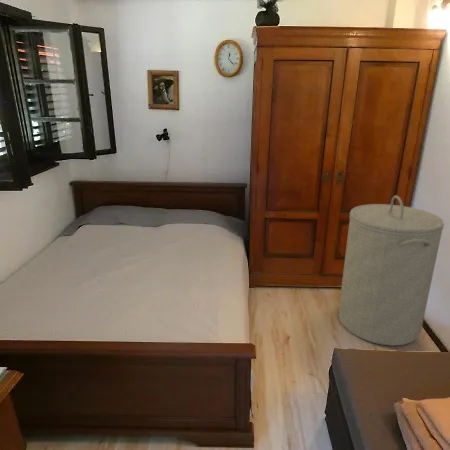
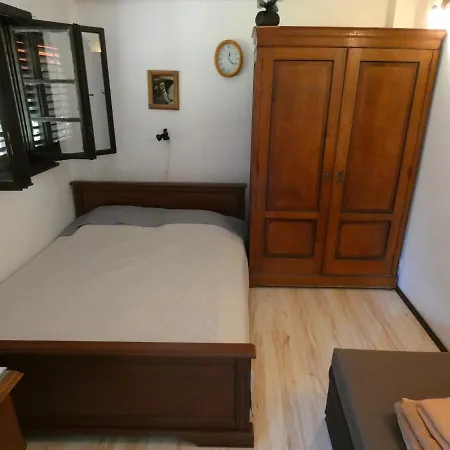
- laundry hamper [337,194,445,347]
